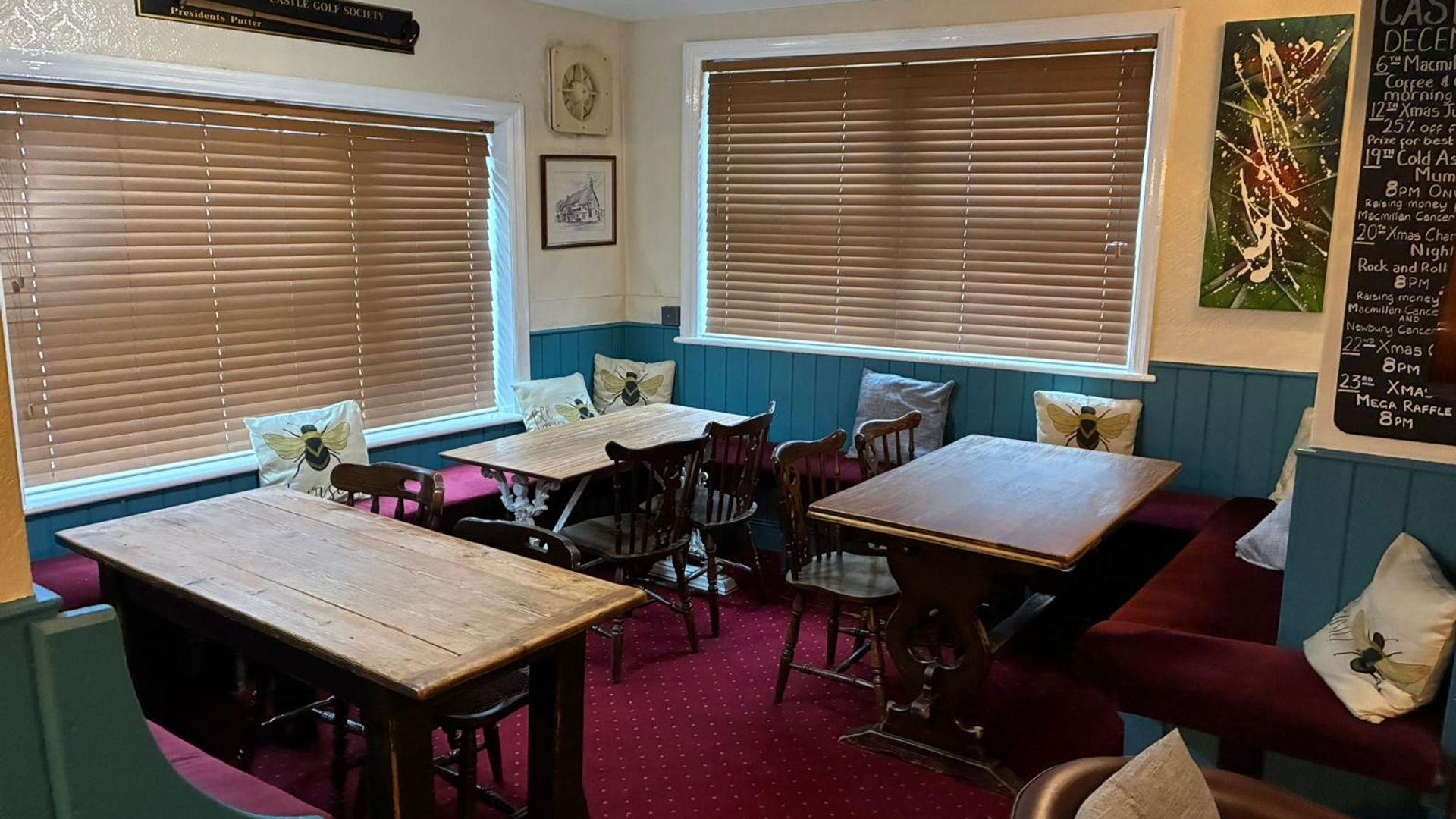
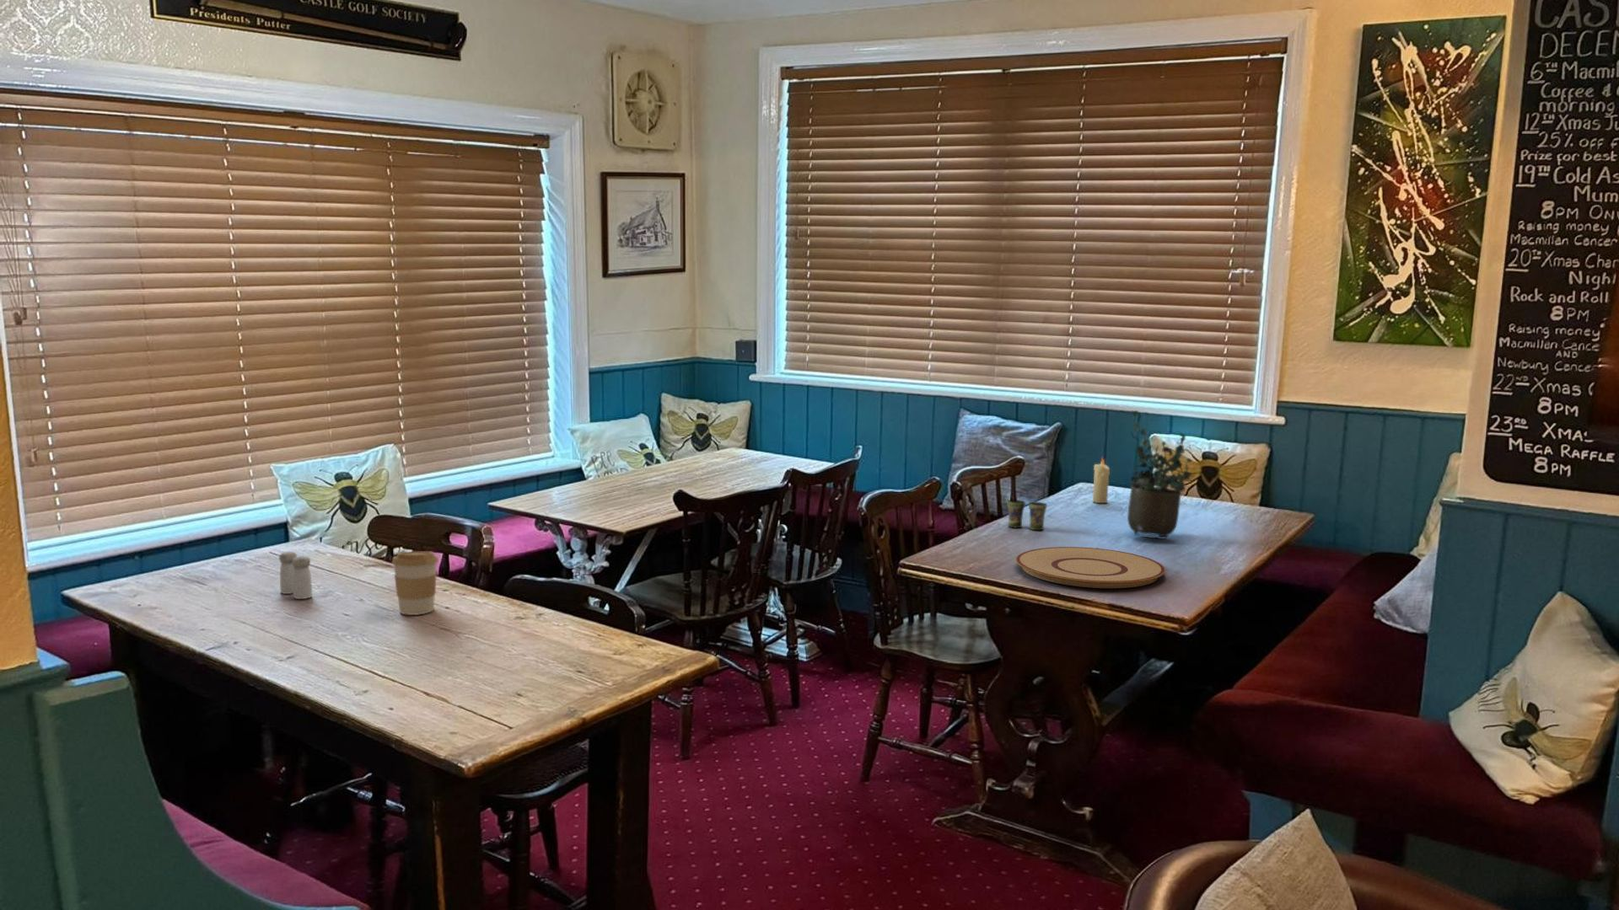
+ plate [1015,546,1166,589]
+ candle [1092,456,1111,503]
+ salt and pepper shaker [278,551,312,600]
+ cup [1006,499,1049,531]
+ potted plant [1126,410,1193,540]
+ coffee cup [391,550,439,616]
